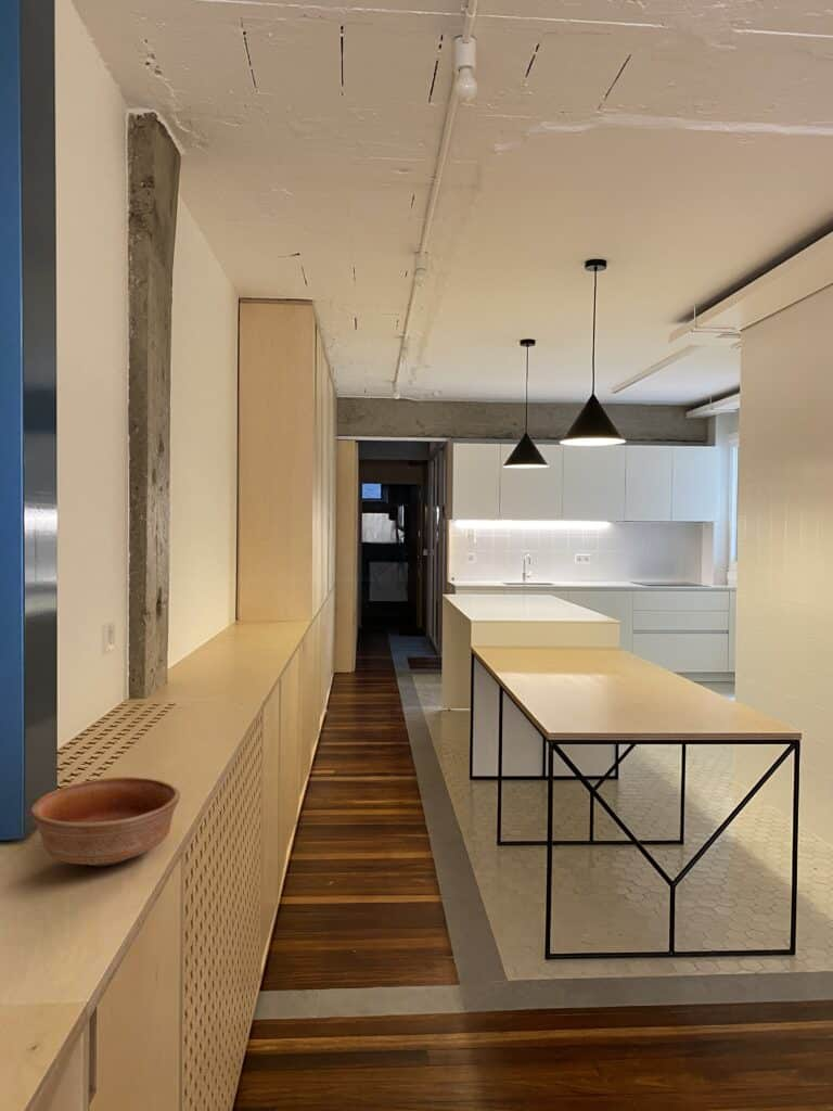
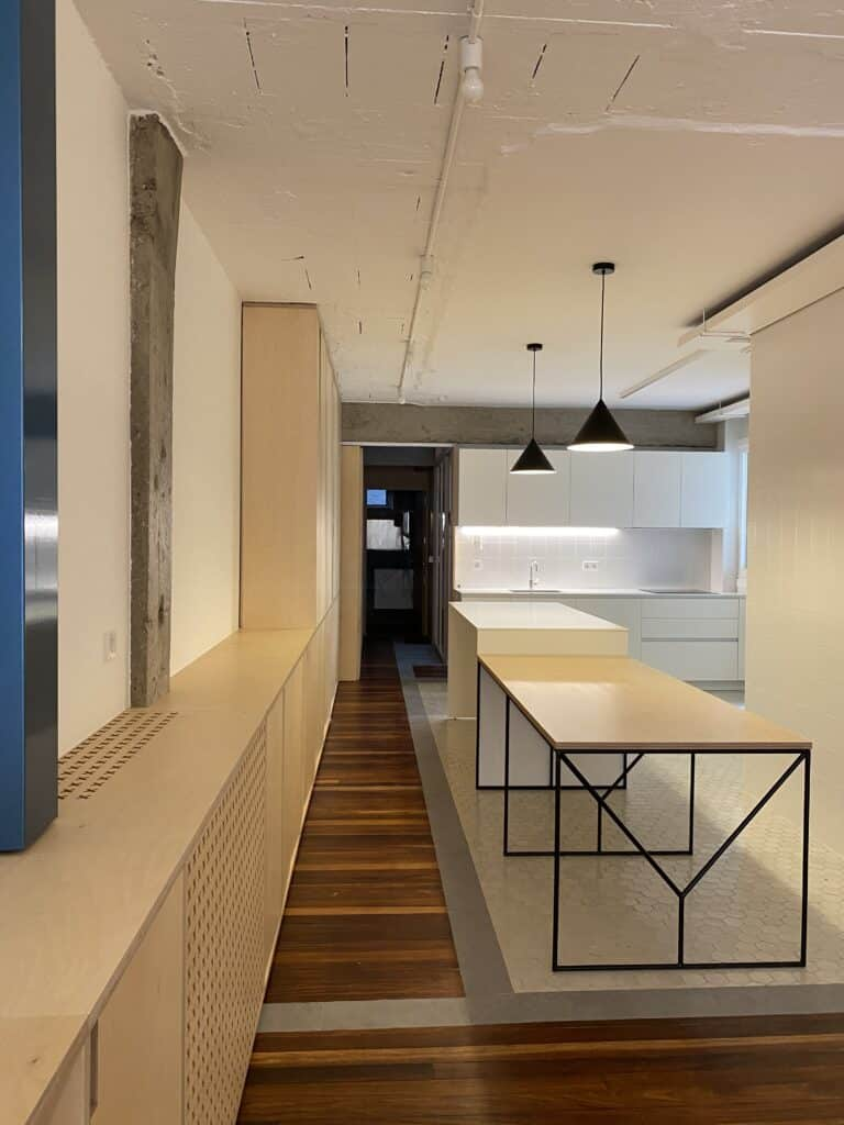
- bowl [29,776,181,867]
